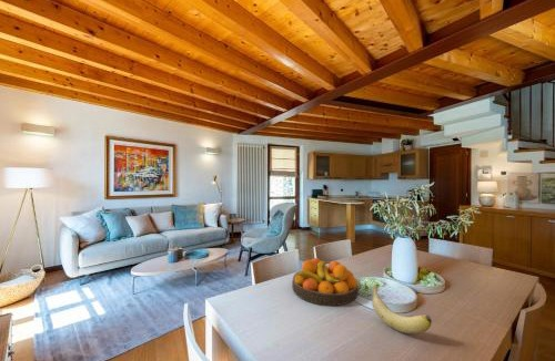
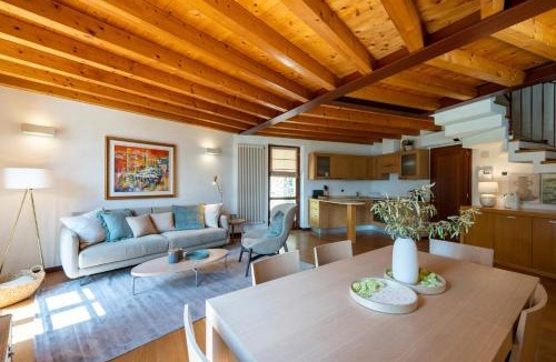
- banana [371,285,433,336]
- fruit bowl [291,257,360,307]
